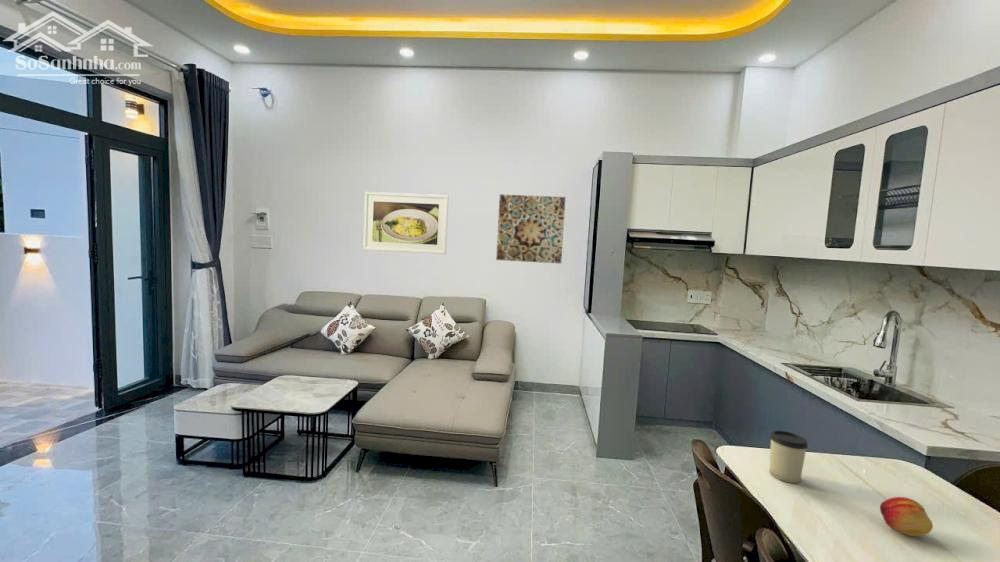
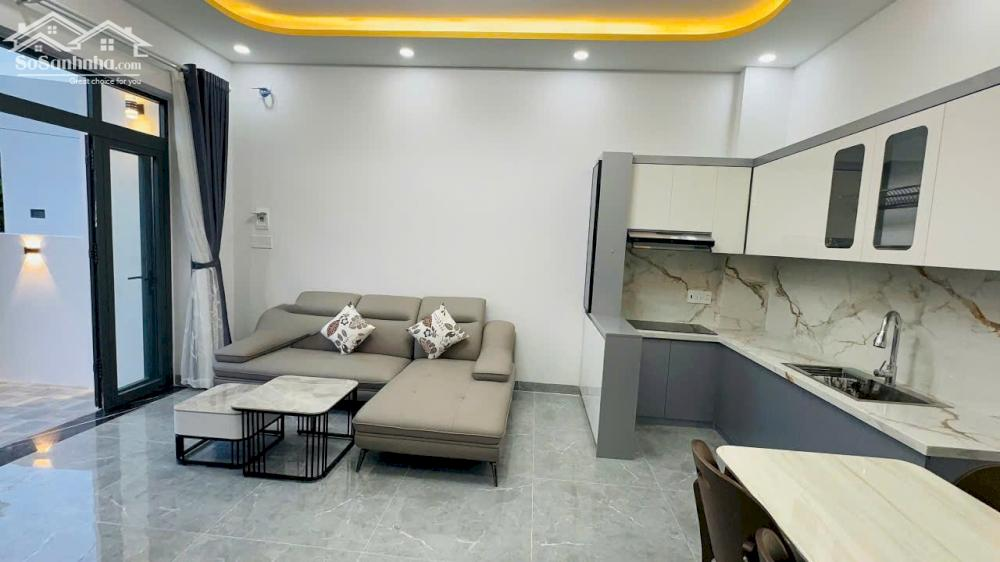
- fruit [879,496,934,537]
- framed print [362,191,450,255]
- wall art [495,193,566,265]
- cup [769,429,809,484]
